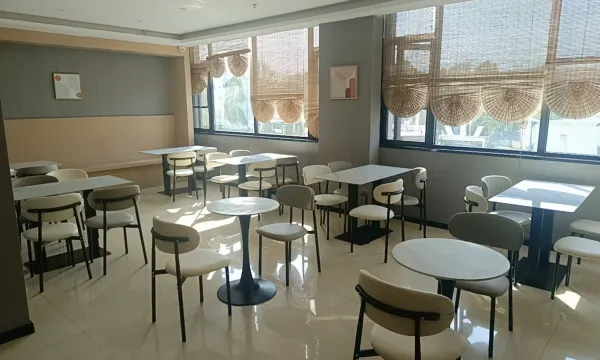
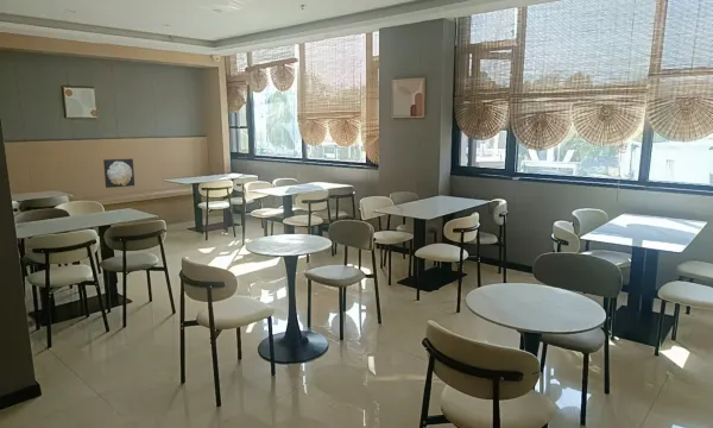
+ wall art [102,158,135,189]
